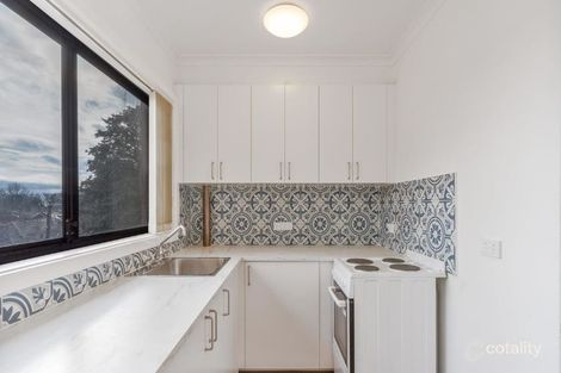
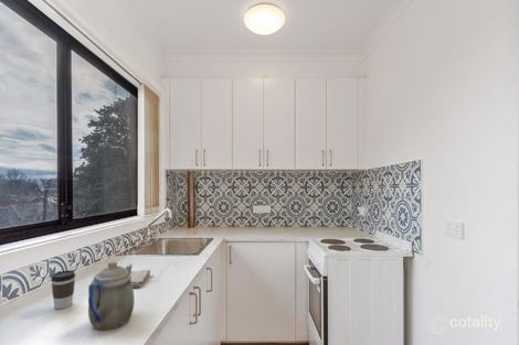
+ washcloth [130,269,151,289]
+ teapot [87,260,135,331]
+ coffee cup [50,269,76,310]
